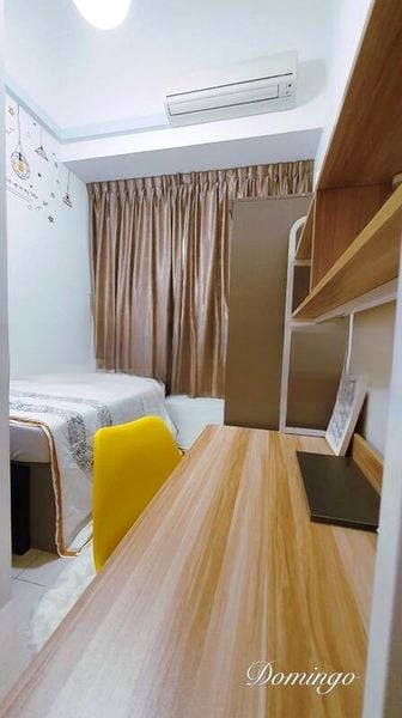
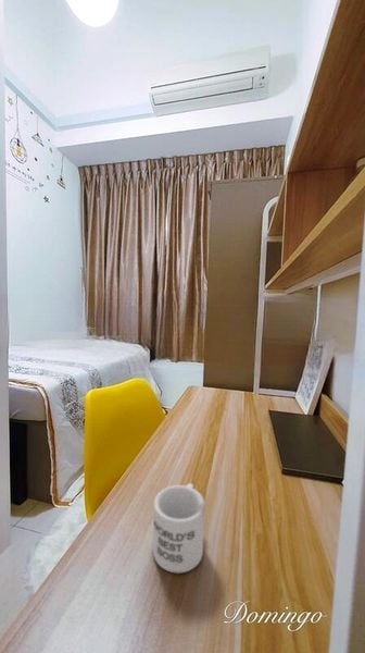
+ mug [152,482,205,575]
